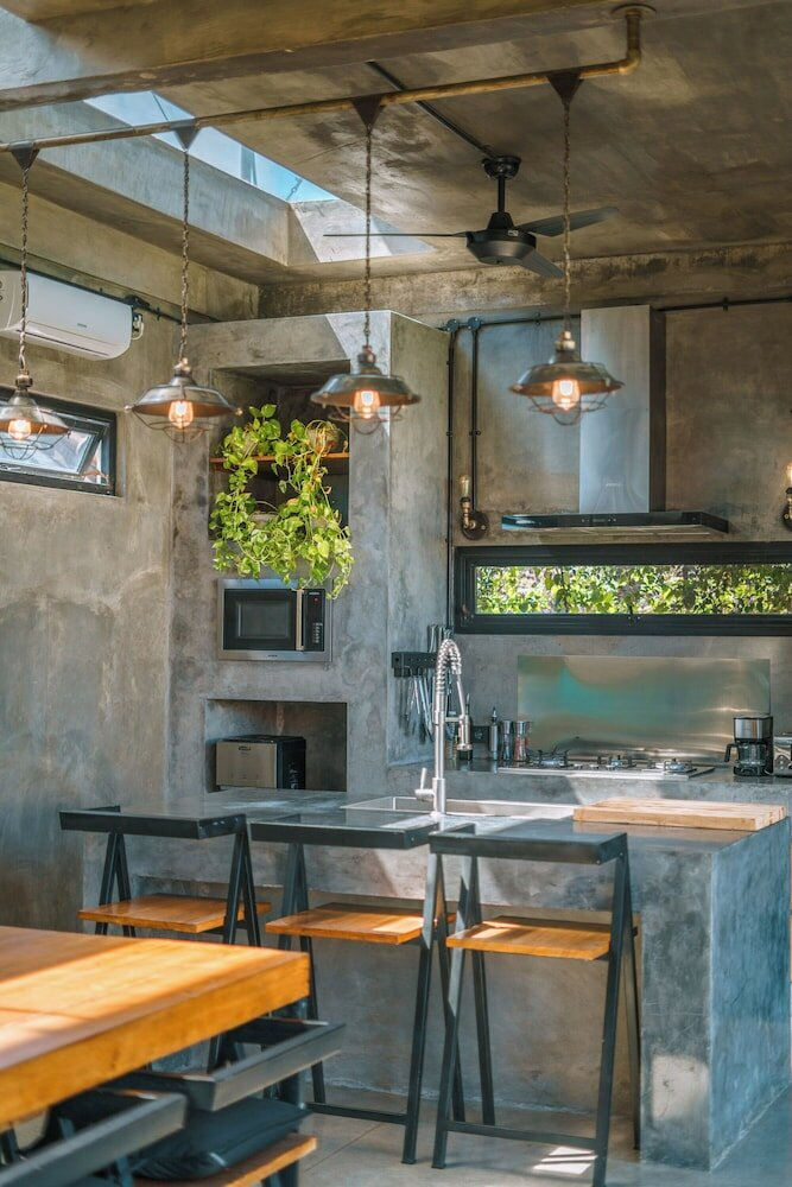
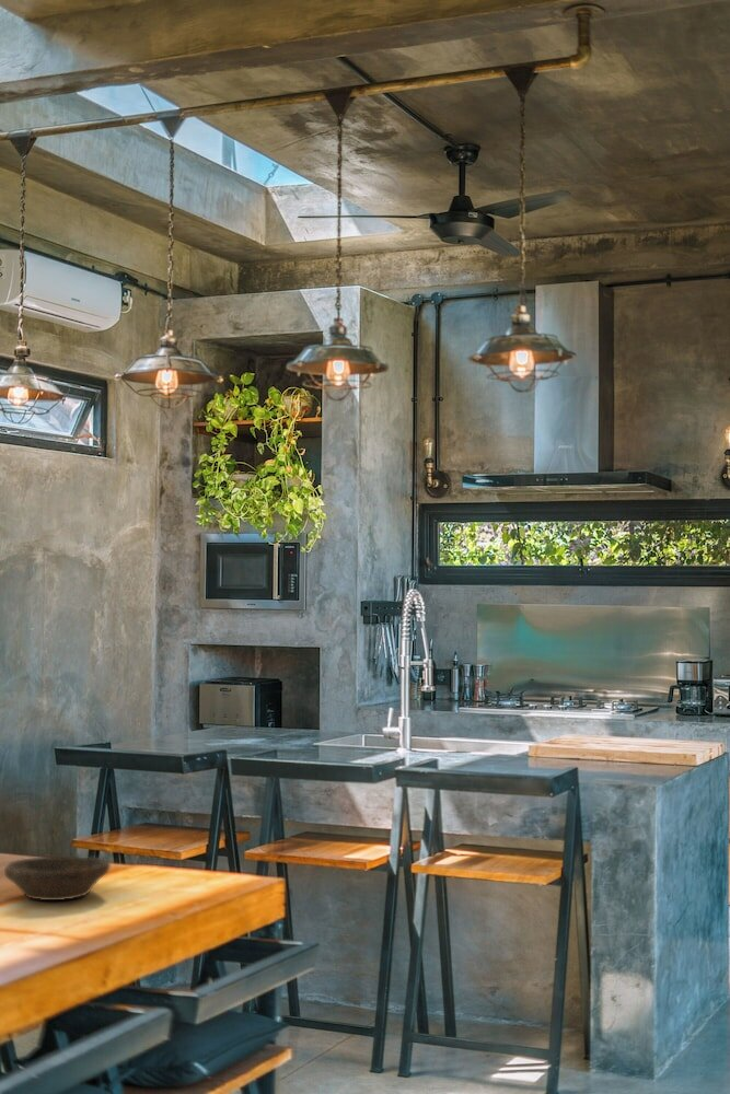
+ wooden bowl [3,856,112,901]
